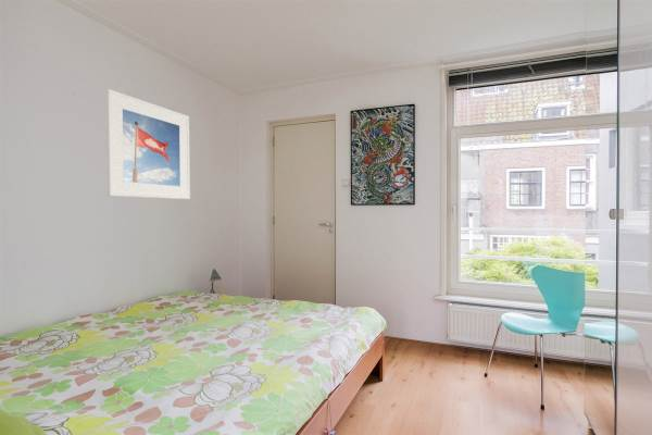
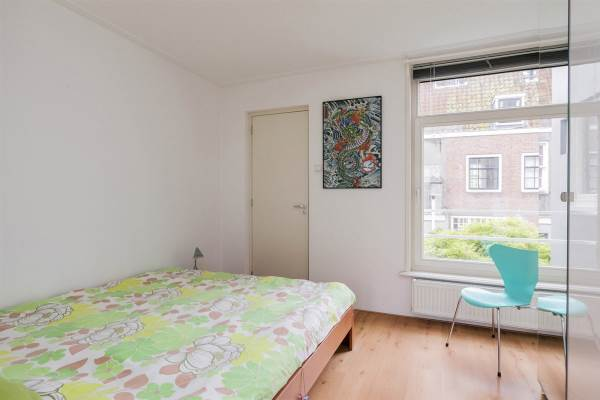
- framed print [105,88,191,200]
